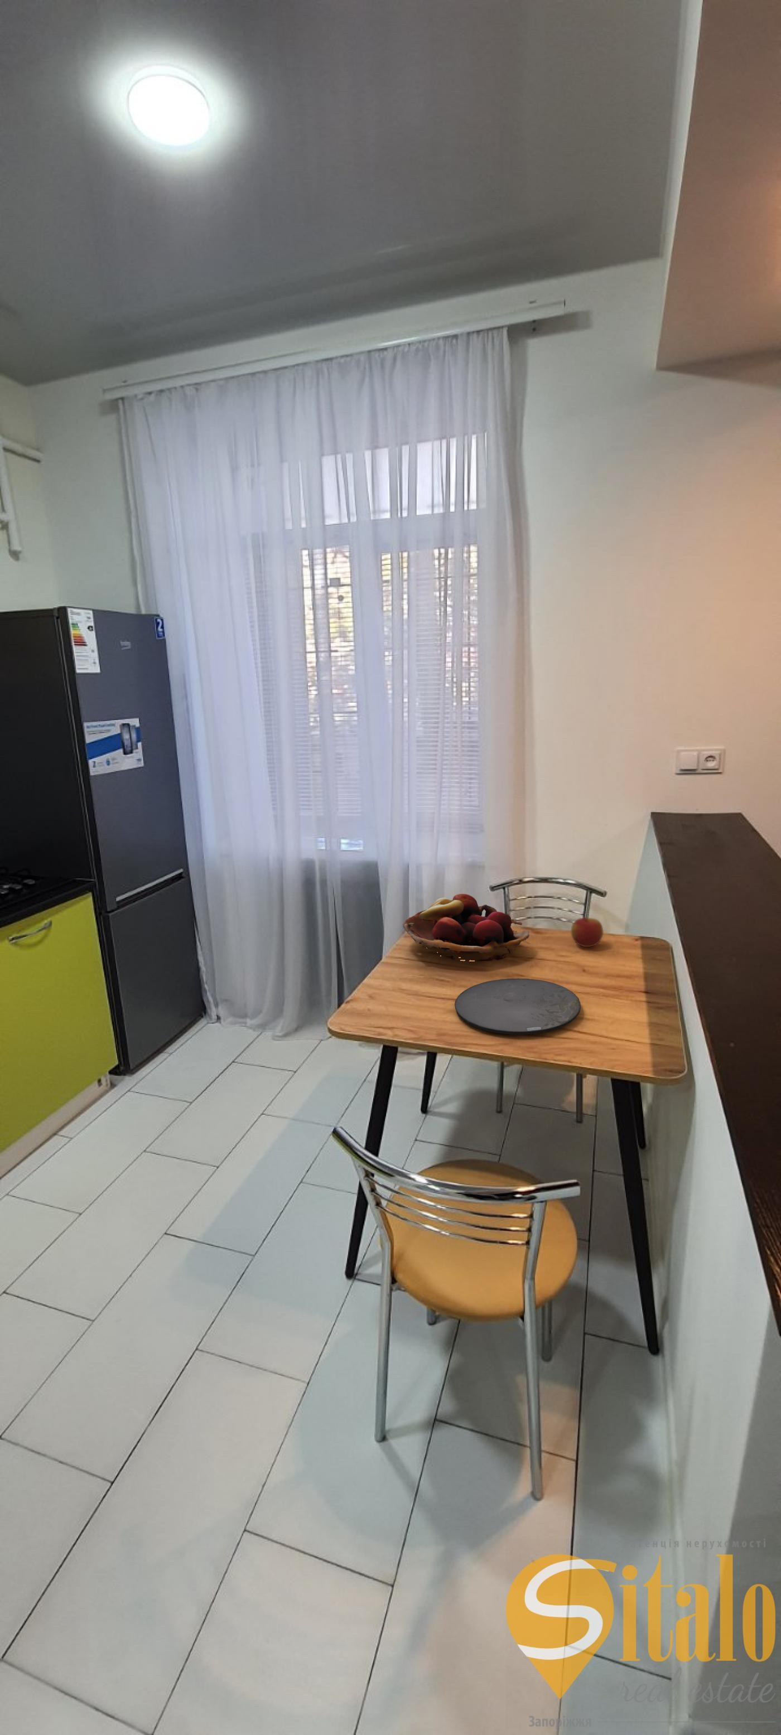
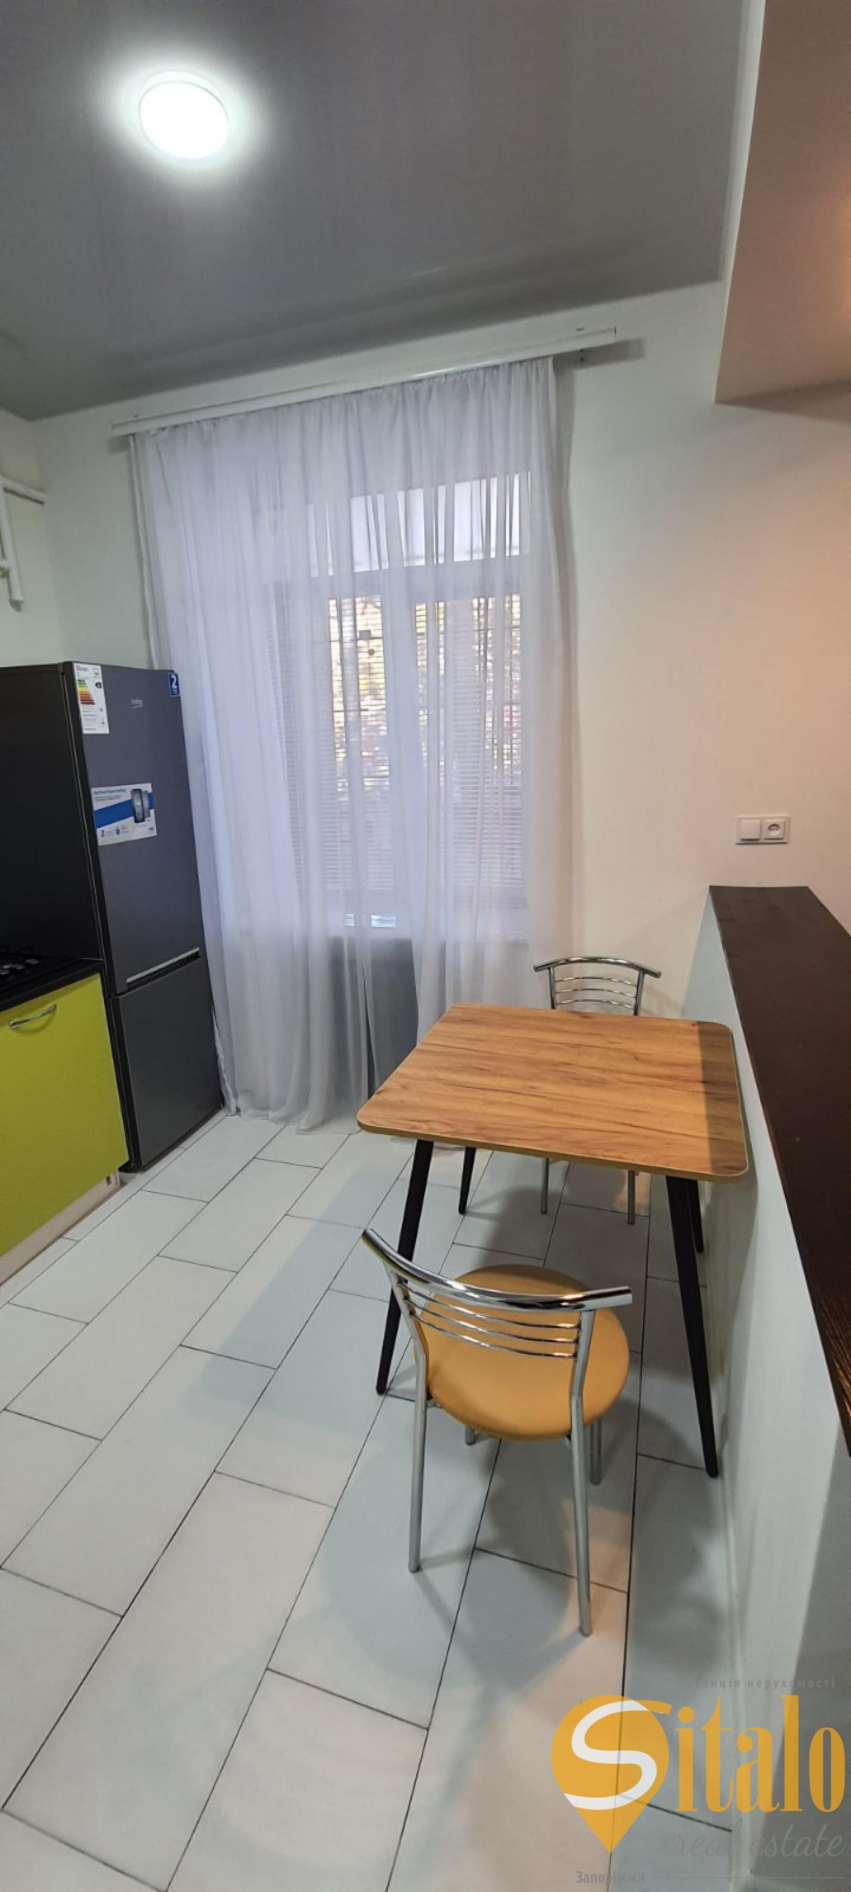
- plate [454,978,581,1035]
- fruit basket [403,893,530,962]
- apple [571,916,604,947]
